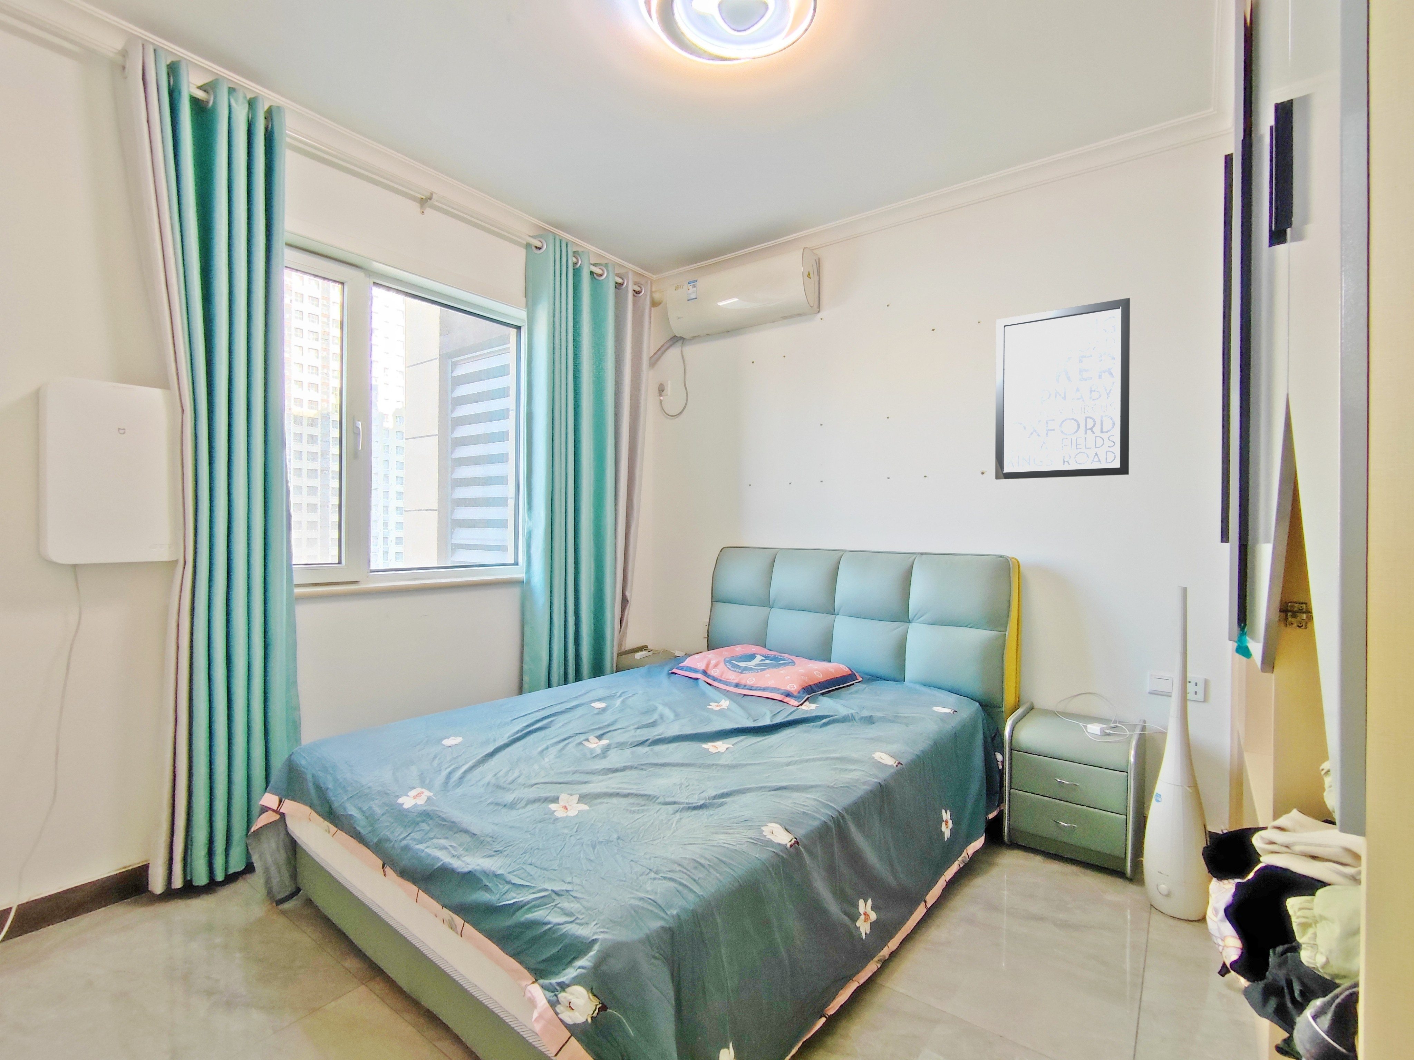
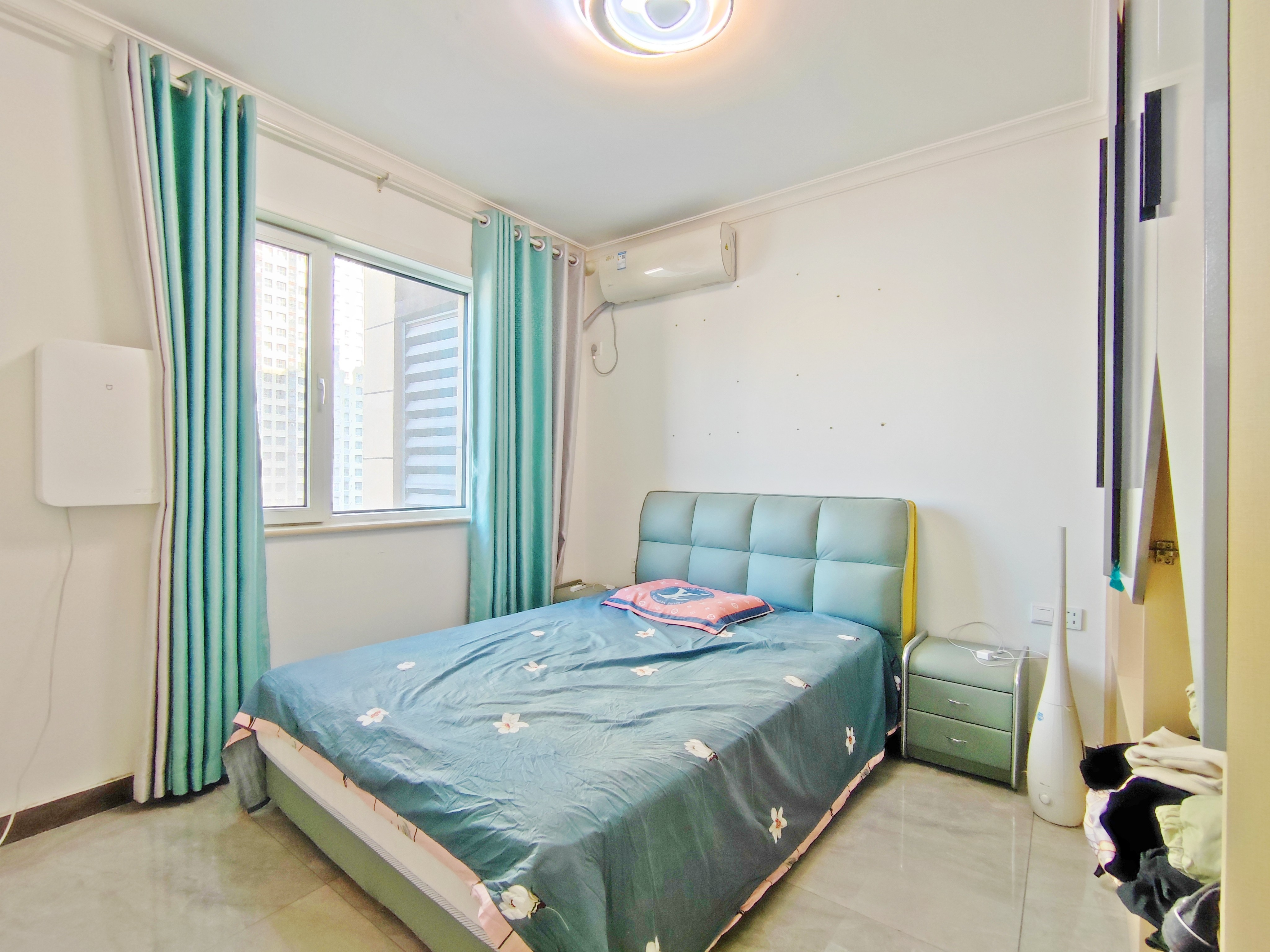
- wall art [995,297,1130,480]
